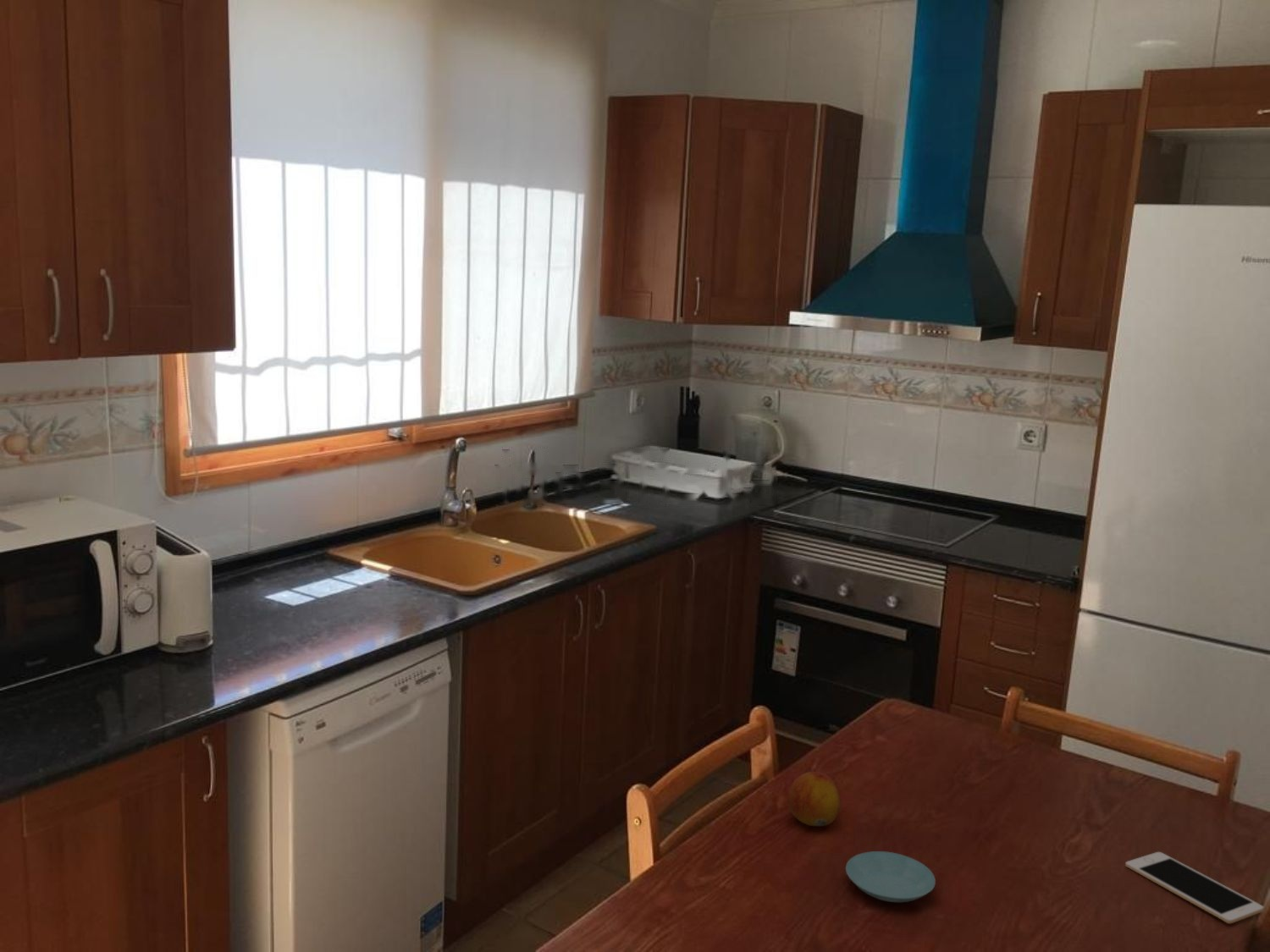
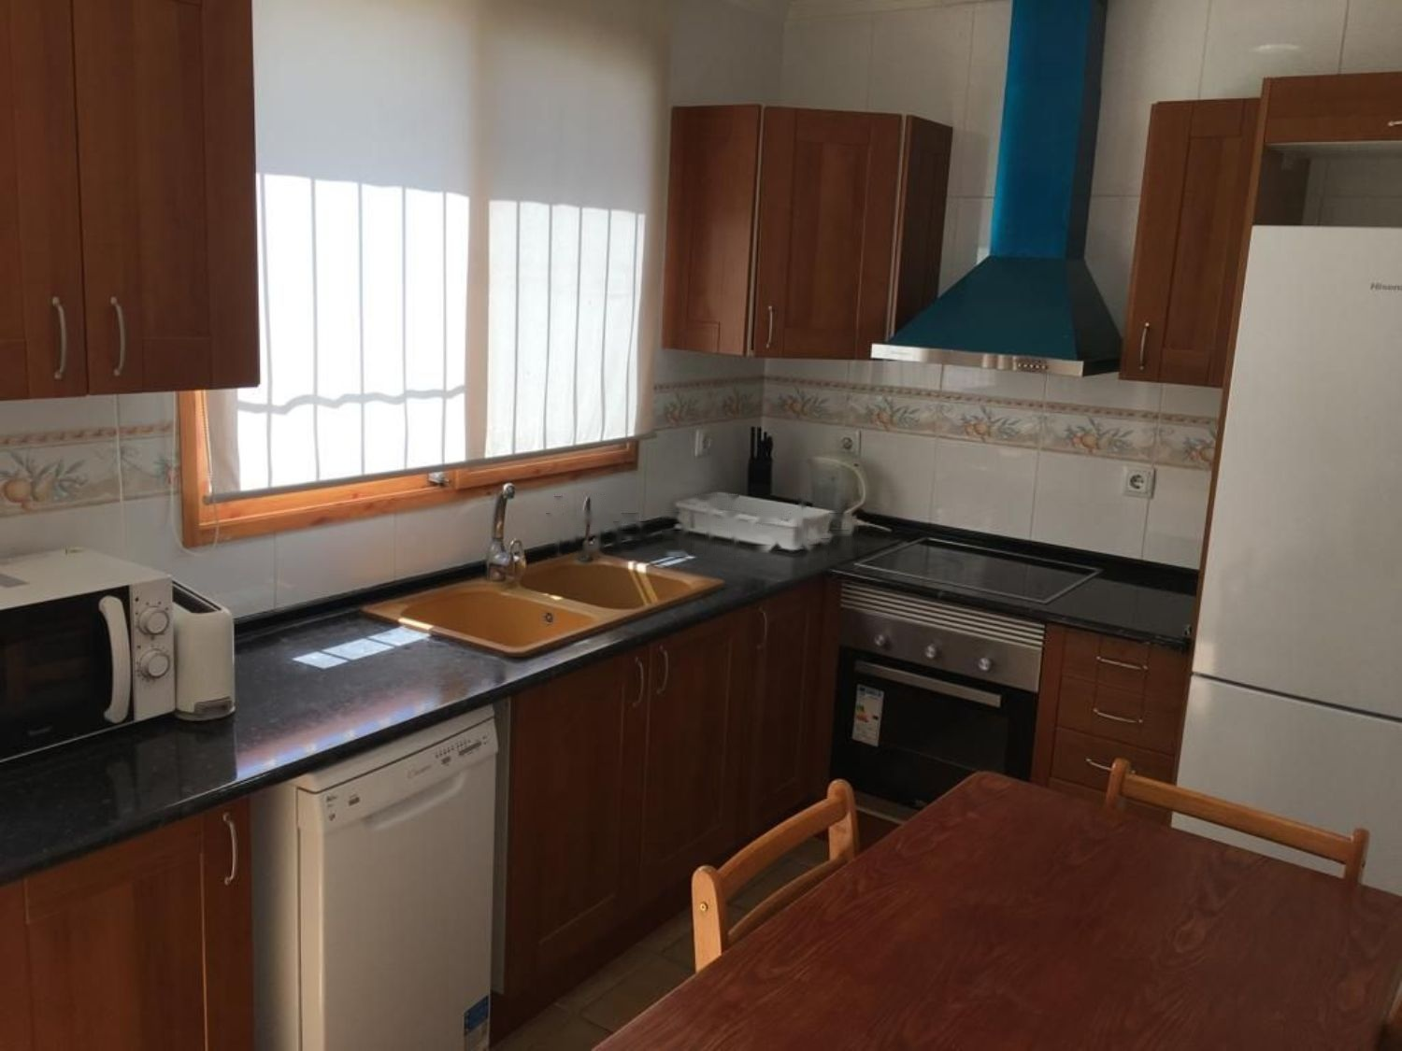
- cell phone [1124,851,1265,924]
- saucer [845,850,936,903]
- fruit [787,771,842,827]
